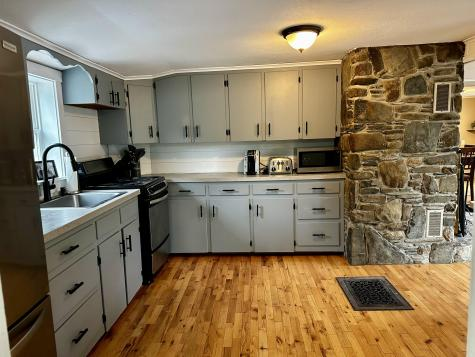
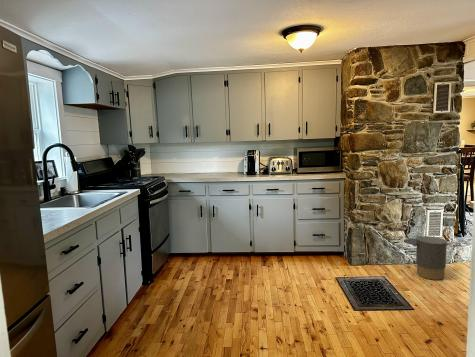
+ trash can [403,235,448,281]
